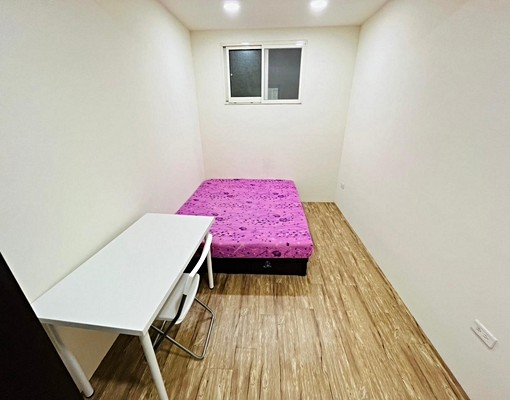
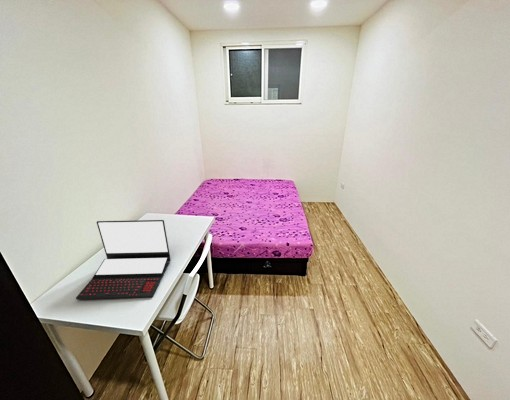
+ laptop [75,219,172,301]
